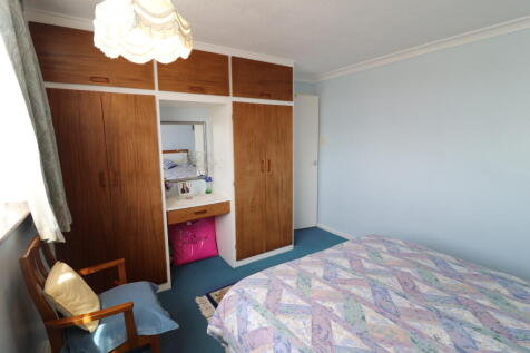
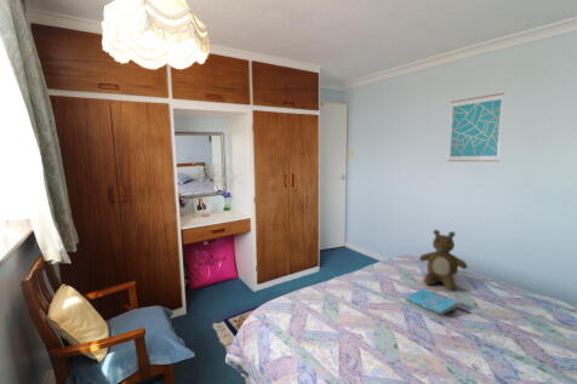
+ teddy bear [418,229,469,292]
+ wall art [447,92,505,162]
+ cover [404,288,459,316]
